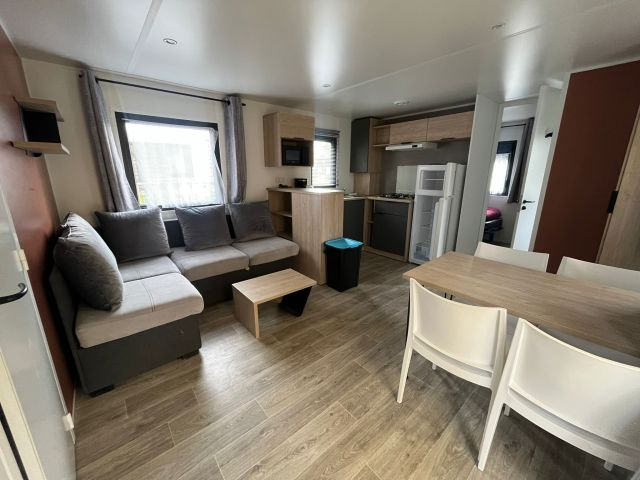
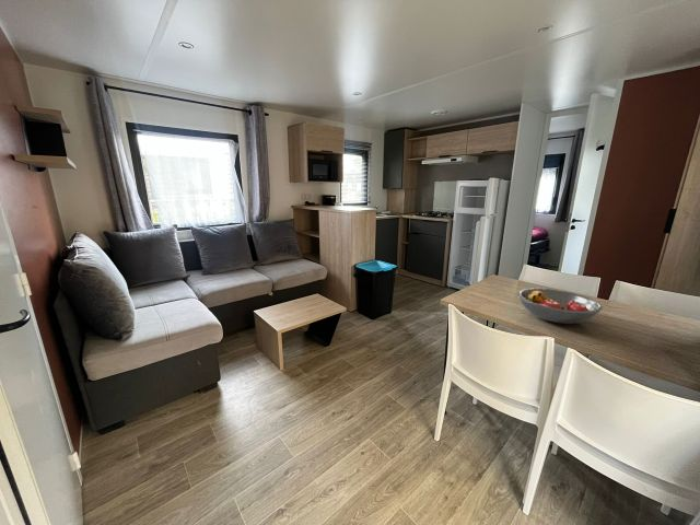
+ fruit bowl [516,288,604,325]
